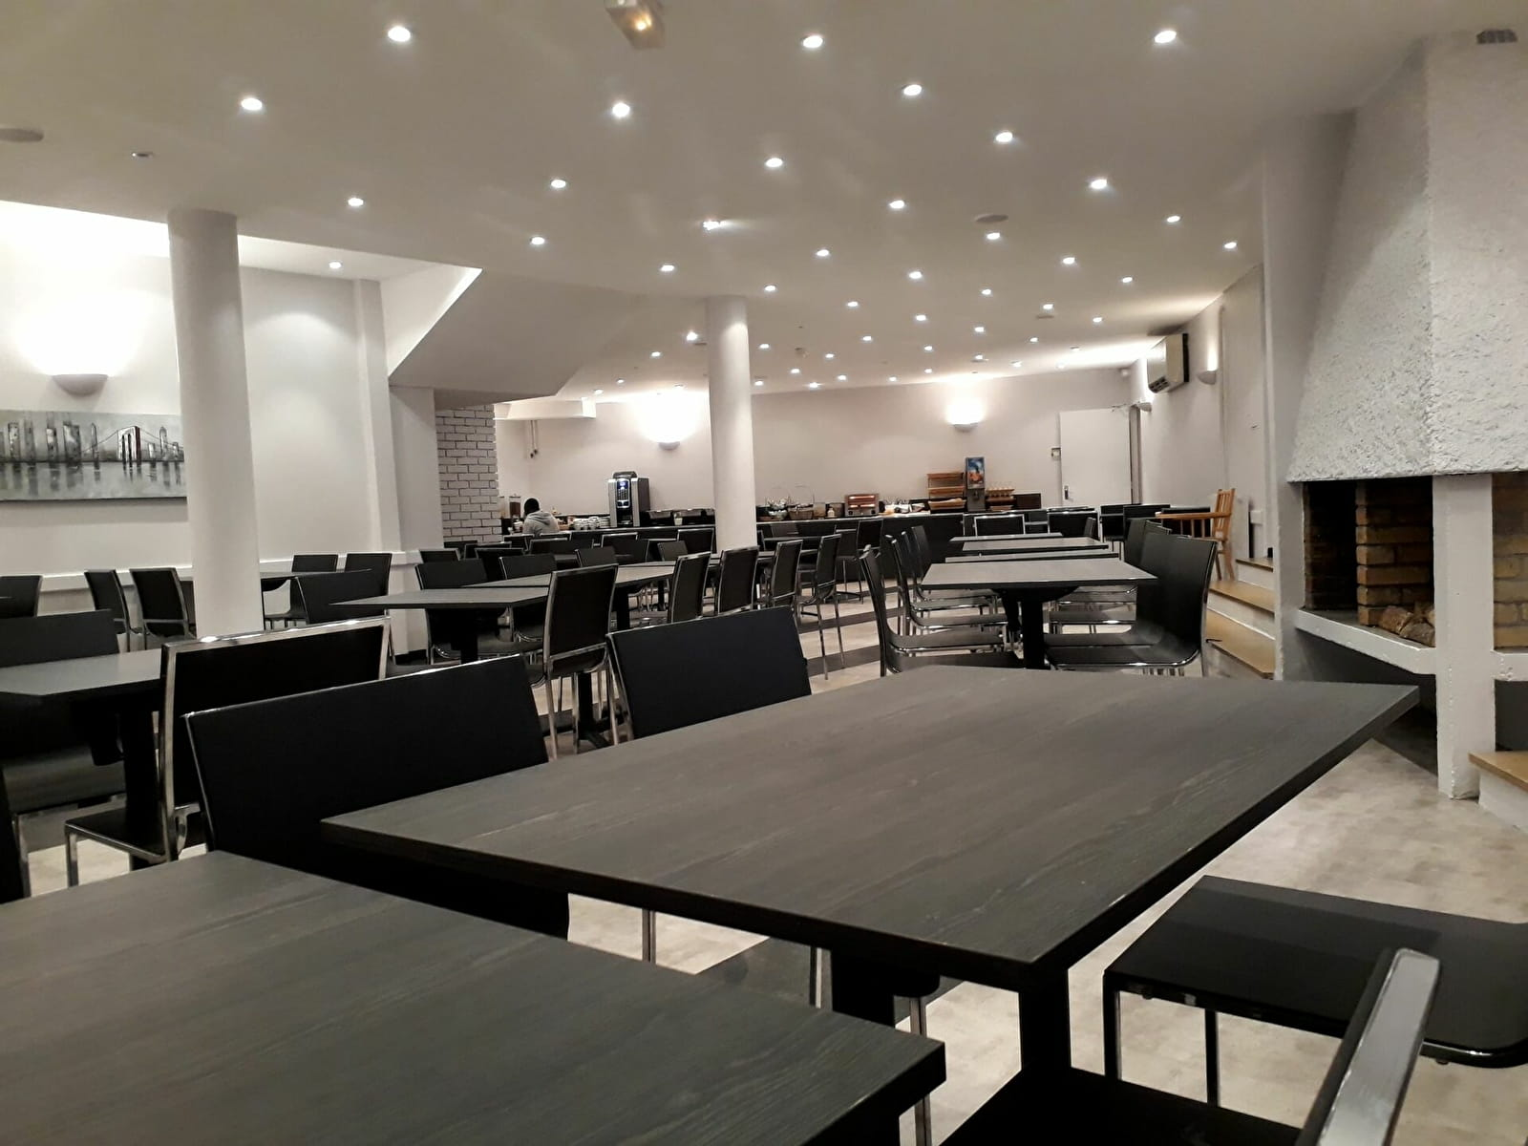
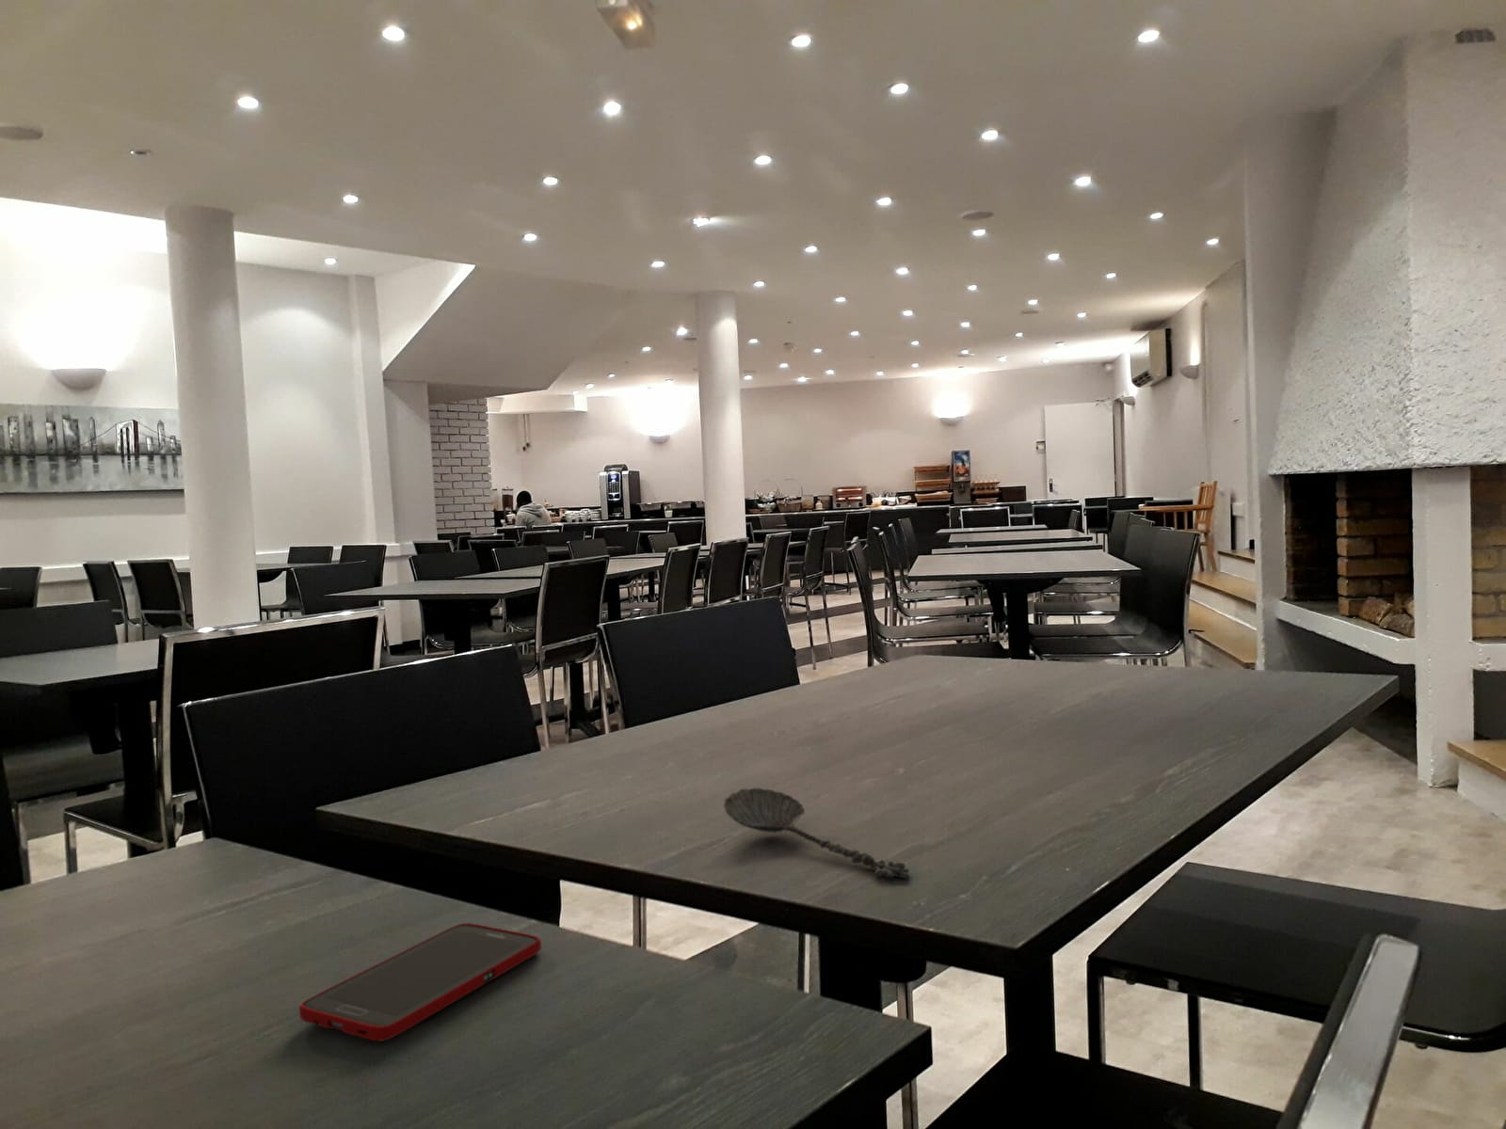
+ cell phone [299,921,542,1042]
+ spoon [723,787,911,879]
